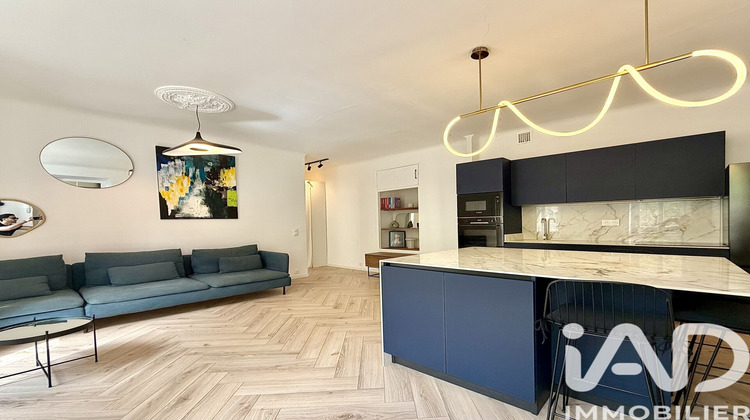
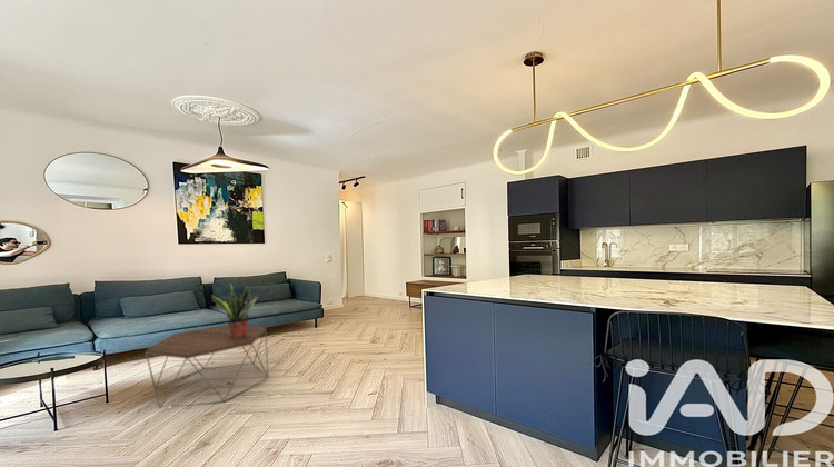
+ potted plant [210,281,259,337]
+ coffee table [145,324,269,409]
